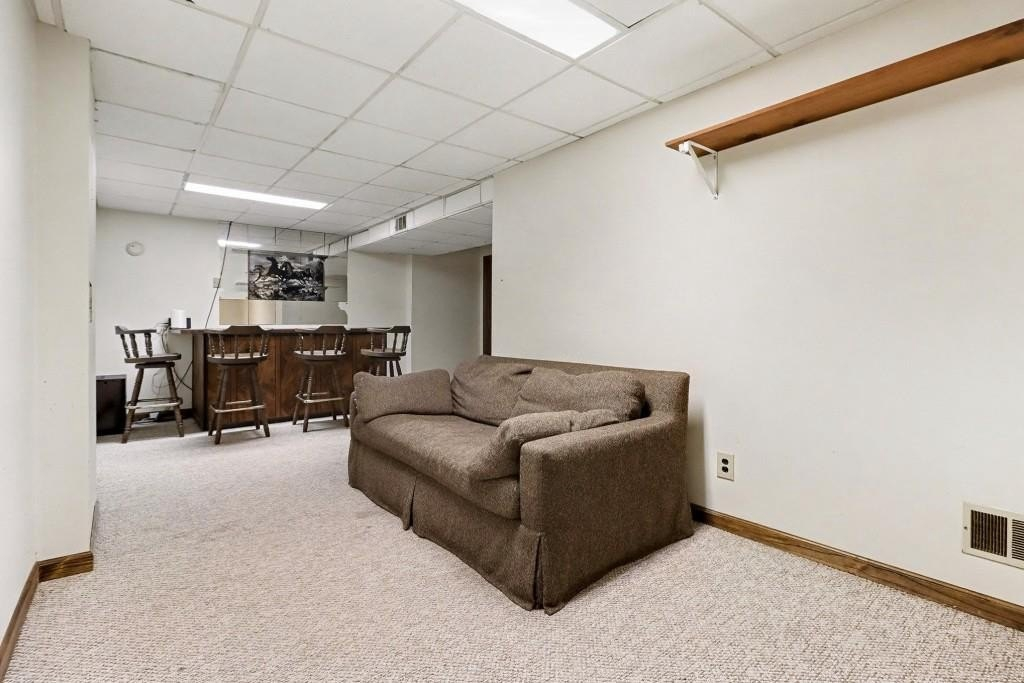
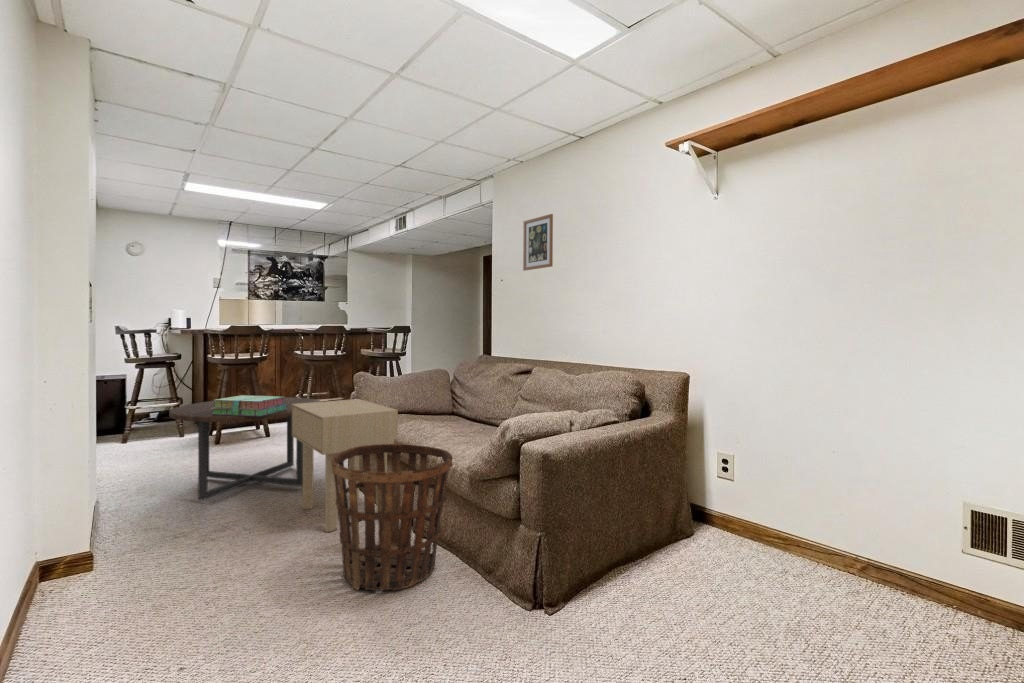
+ basket [331,443,454,592]
+ wall art [522,213,554,272]
+ stack of books [211,394,287,416]
+ coffee table [168,396,323,504]
+ side table [292,398,399,533]
